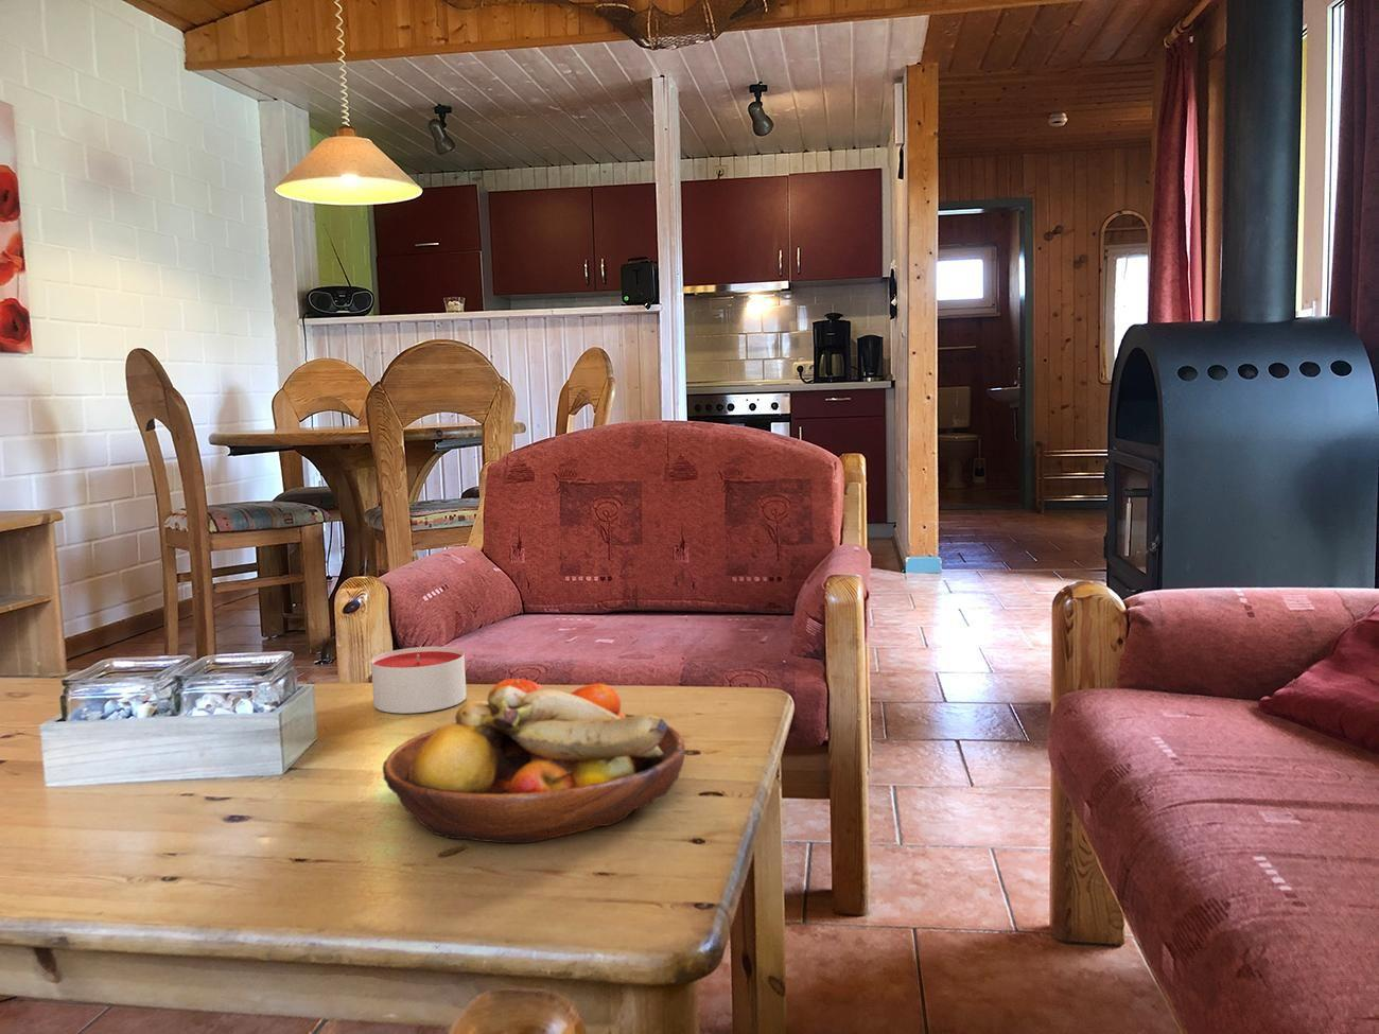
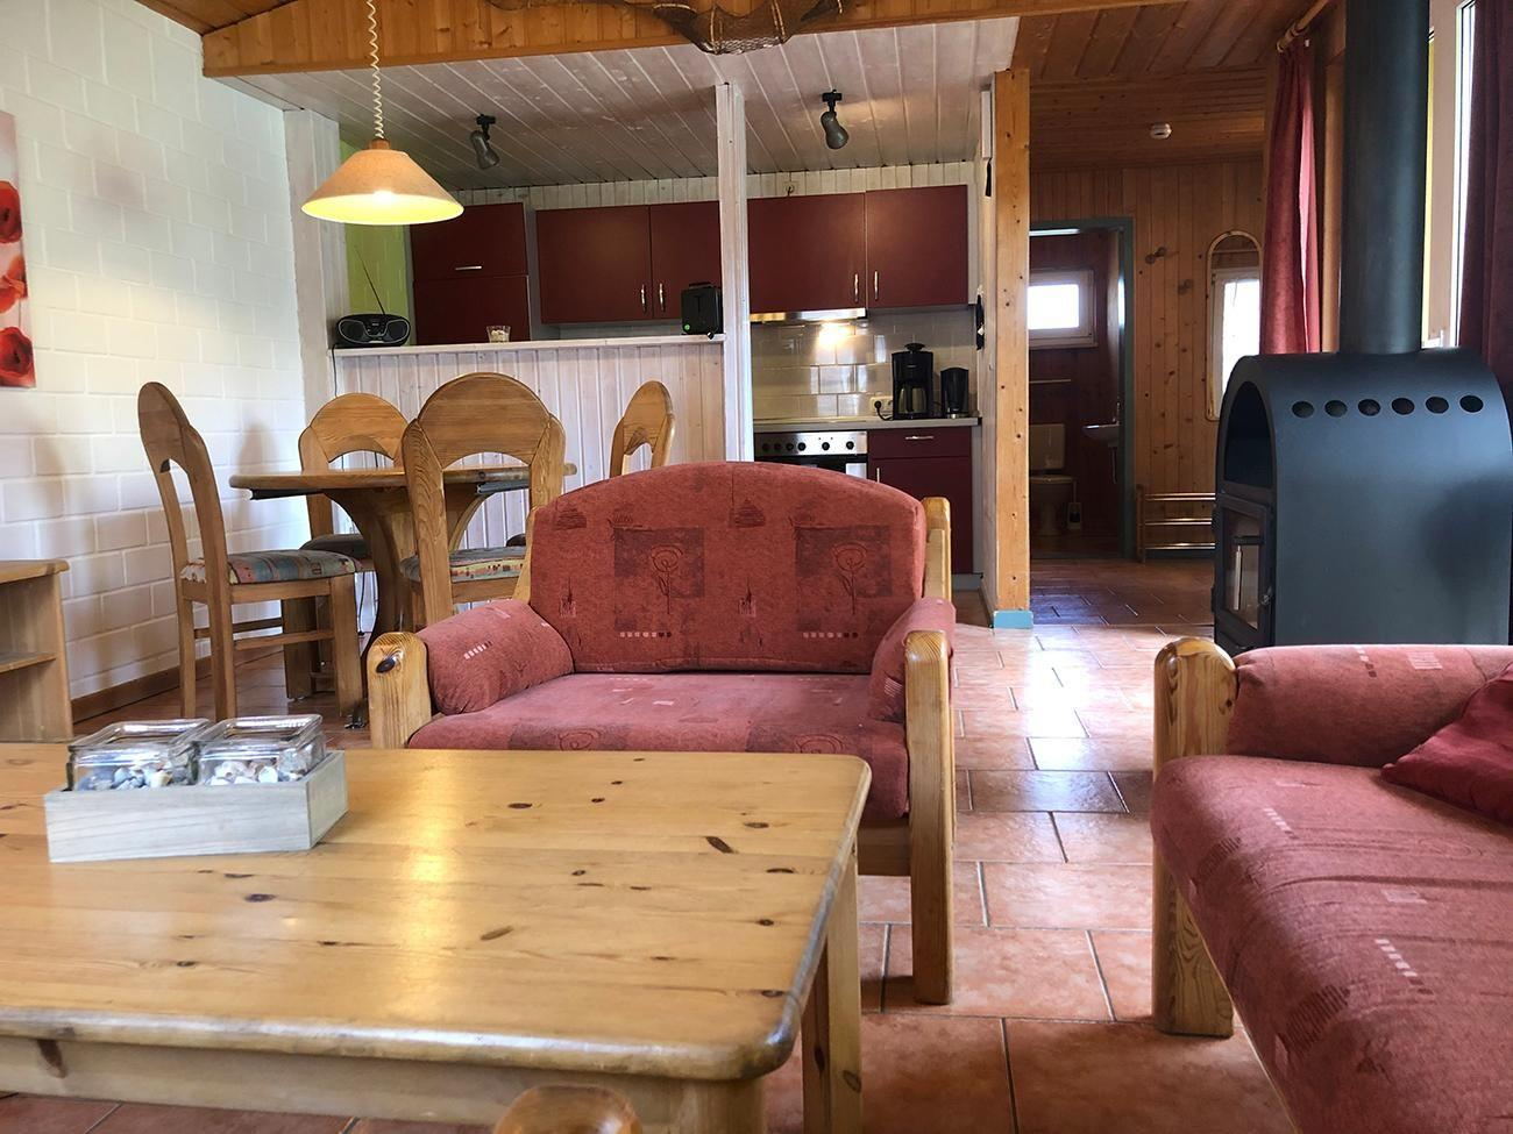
- candle [370,646,468,715]
- fruit bowl [382,678,686,844]
